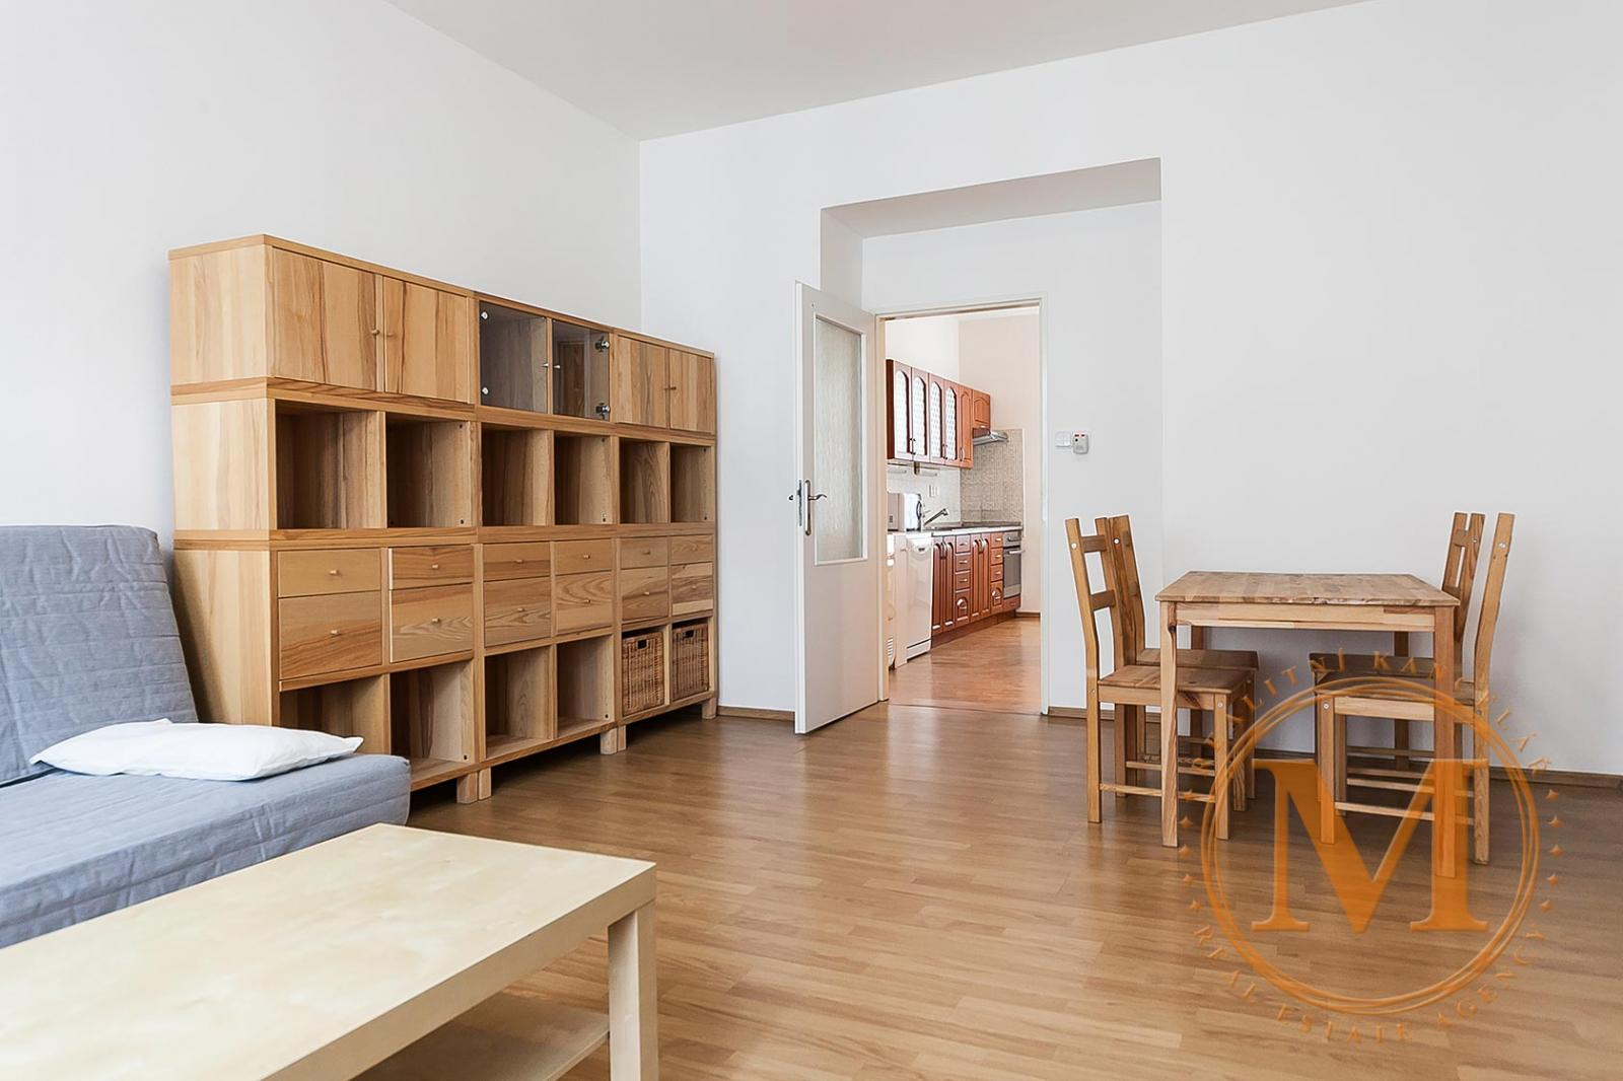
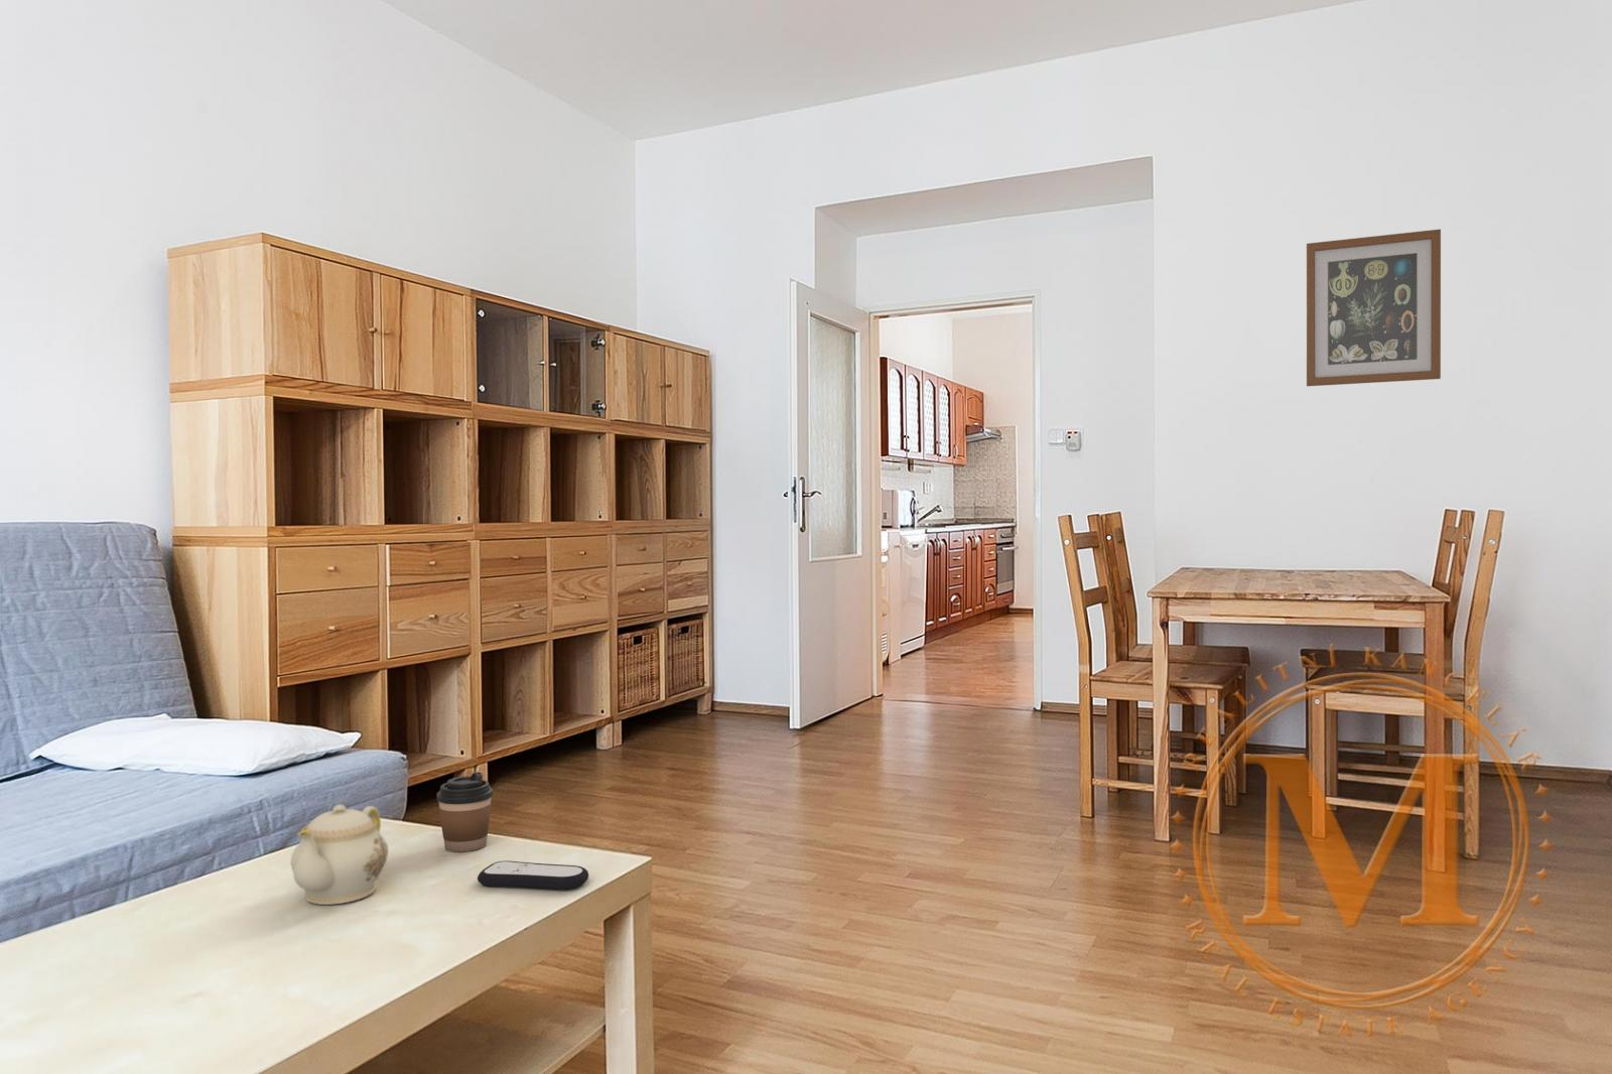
+ teapot [290,803,388,906]
+ remote control [477,859,590,891]
+ wall art [1305,229,1442,387]
+ coffee cup [435,771,494,852]
